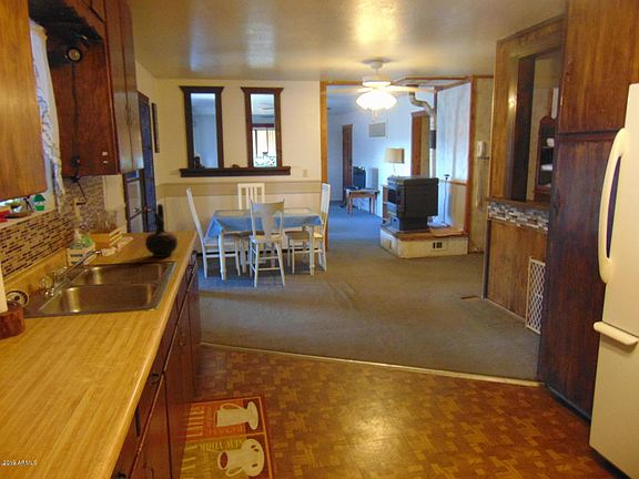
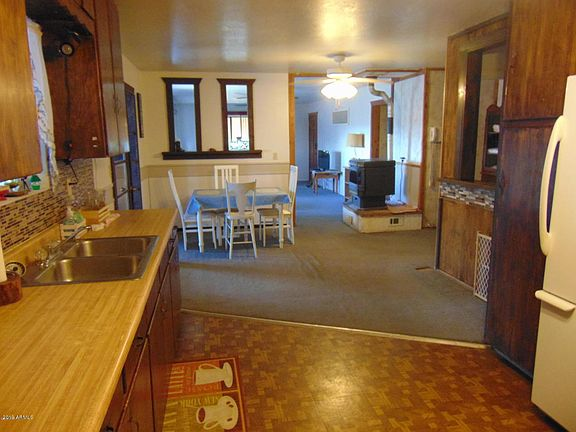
- ceramic jug [144,203,179,258]
